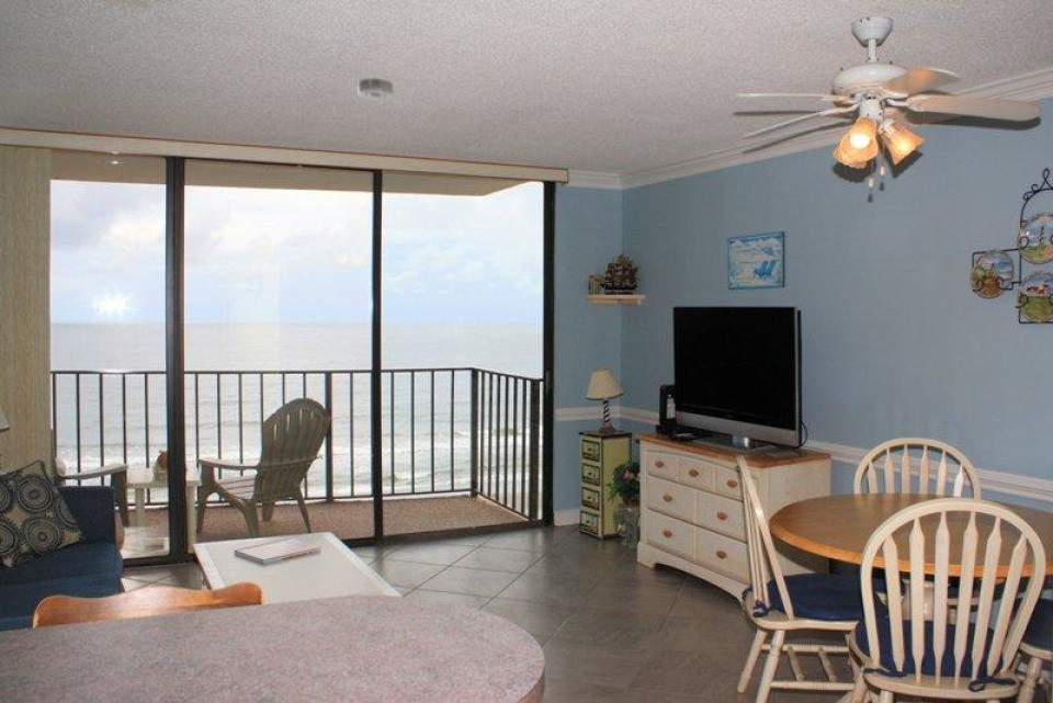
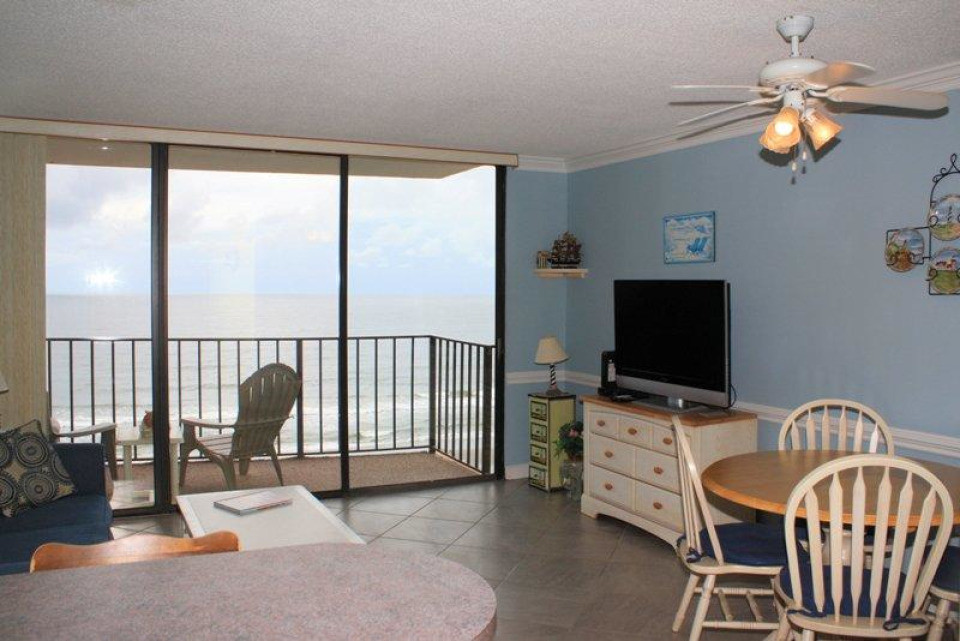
- smoke detector [358,77,394,101]
